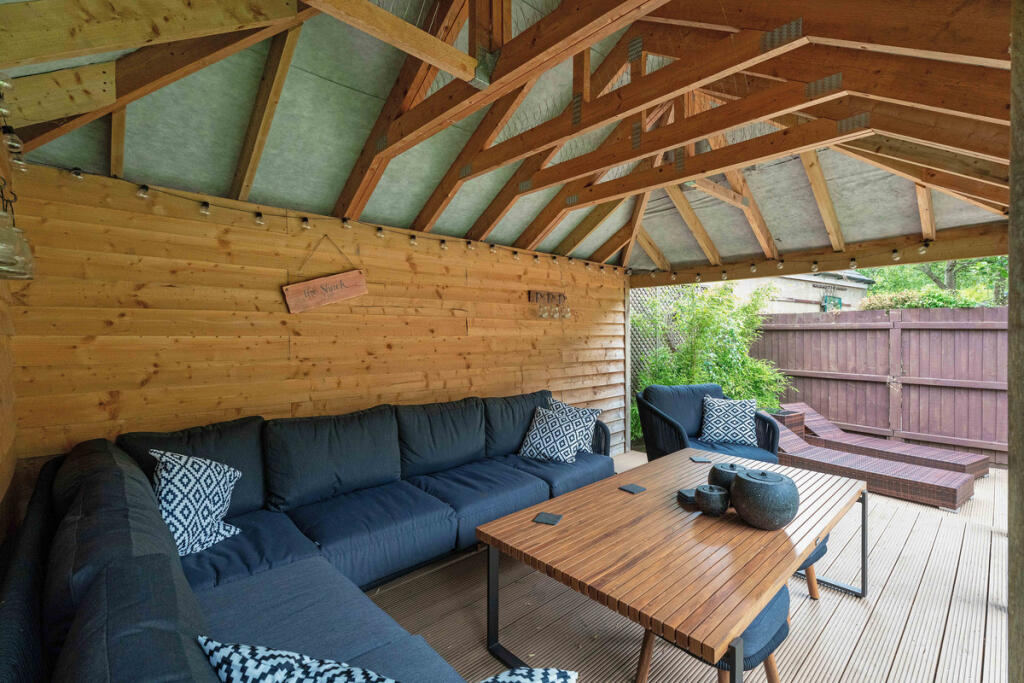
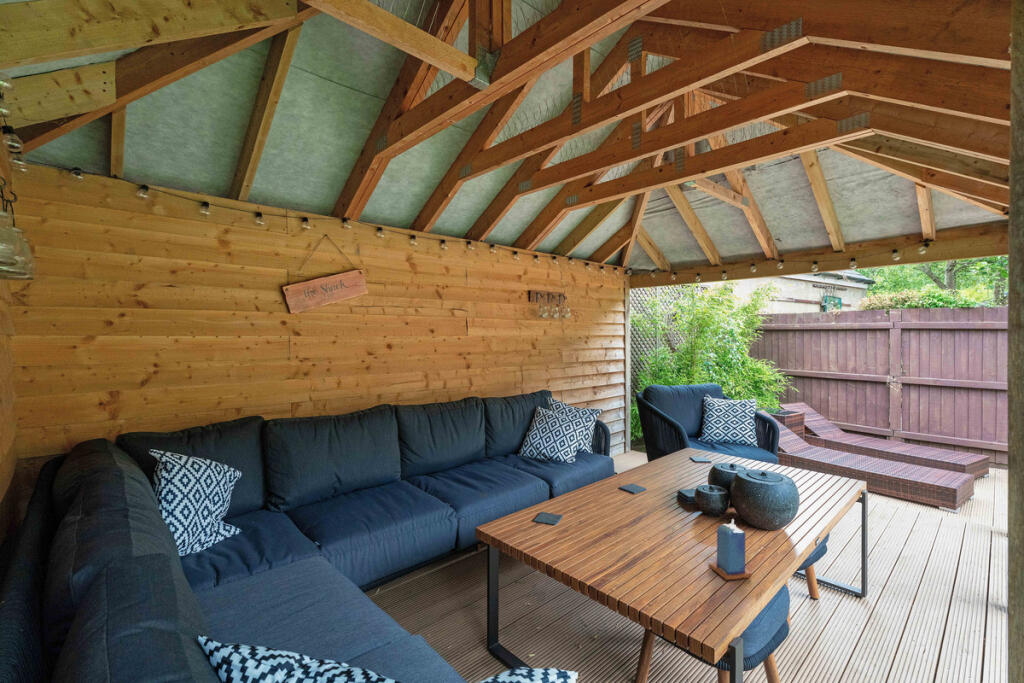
+ candle [708,518,753,581]
